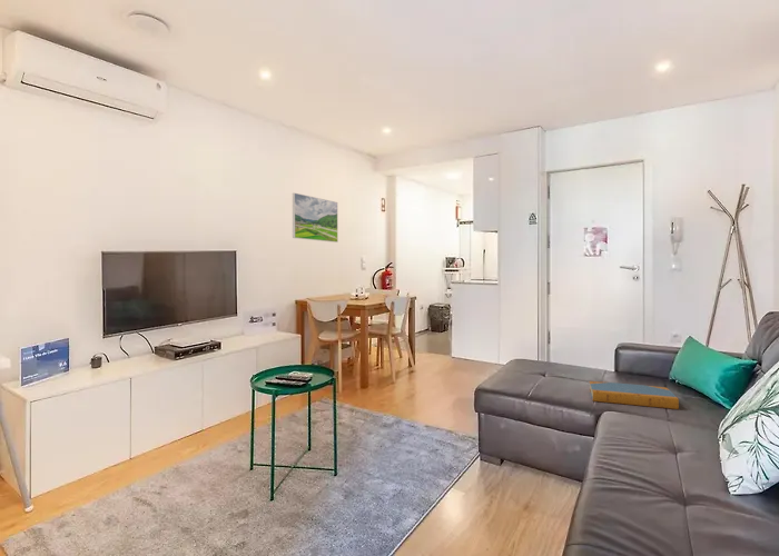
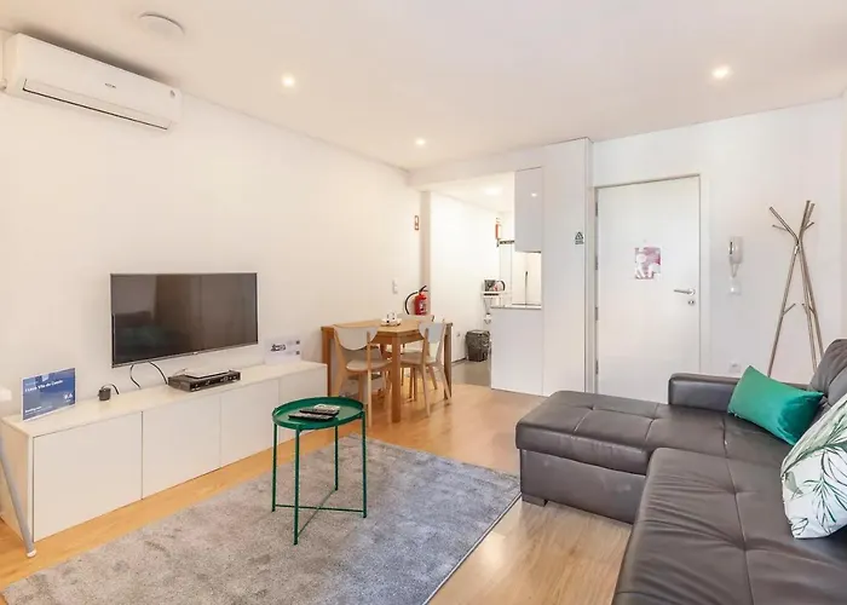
- book [589,380,680,410]
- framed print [292,192,338,244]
